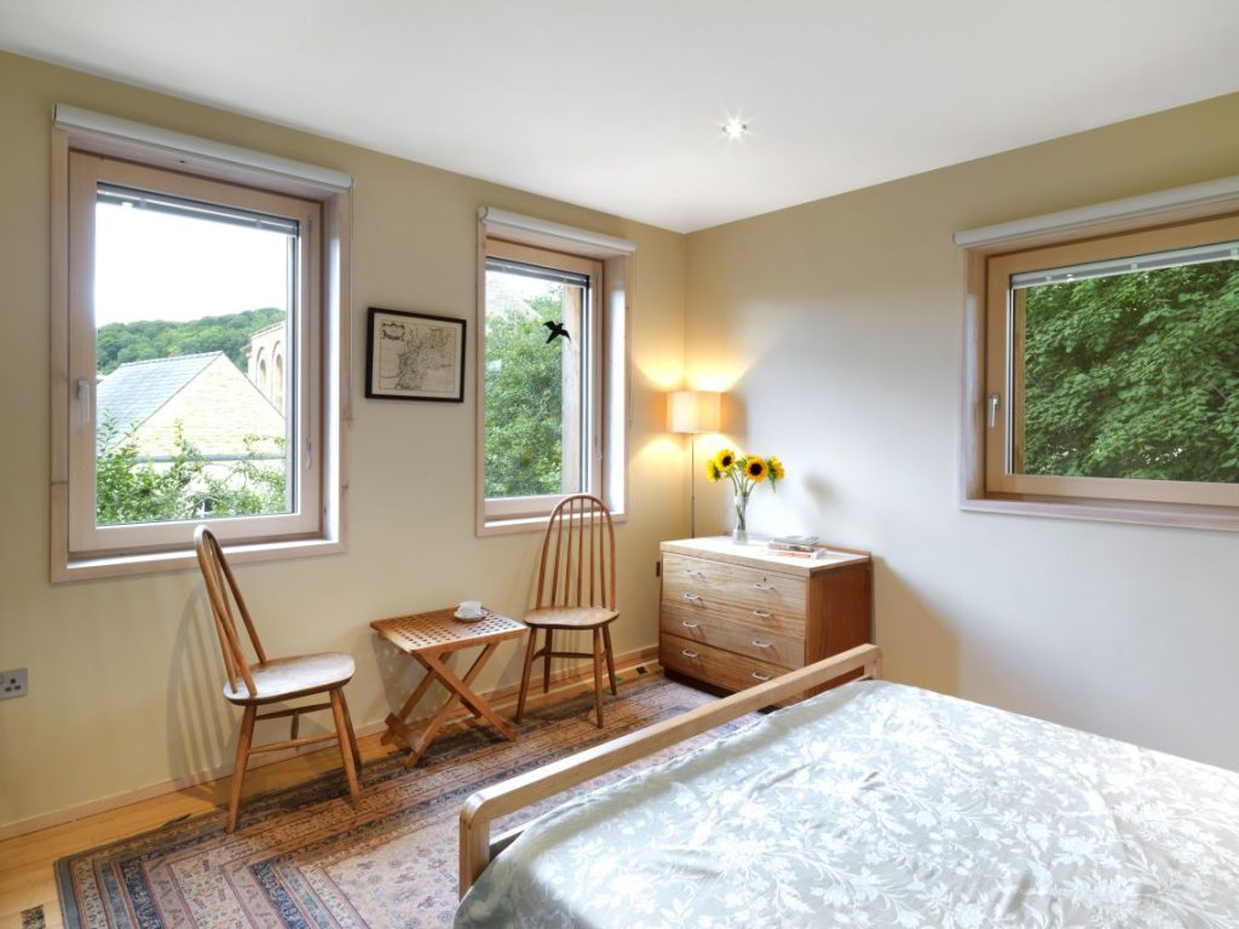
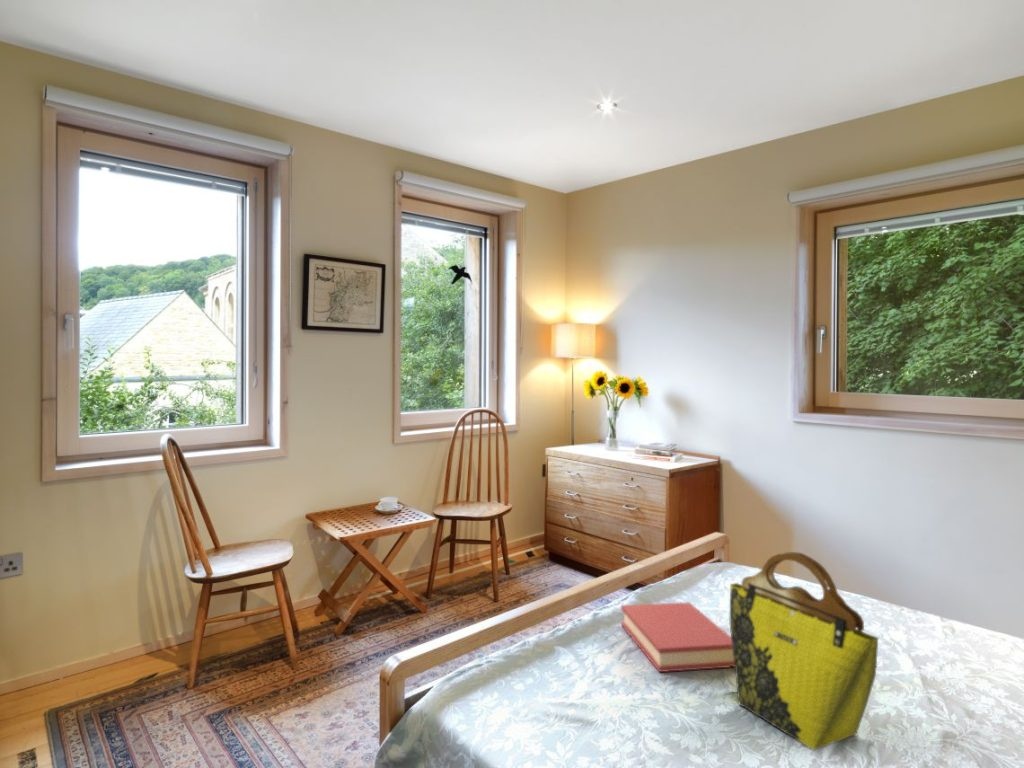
+ hardback book [620,601,735,673]
+ tote bag [729,551,879,751]
